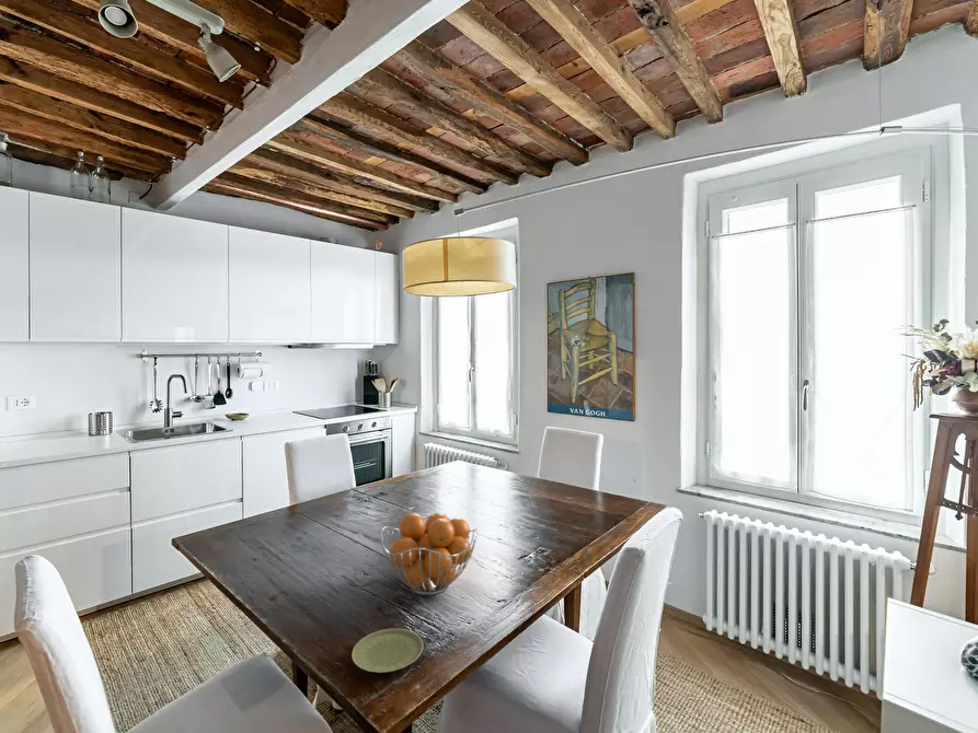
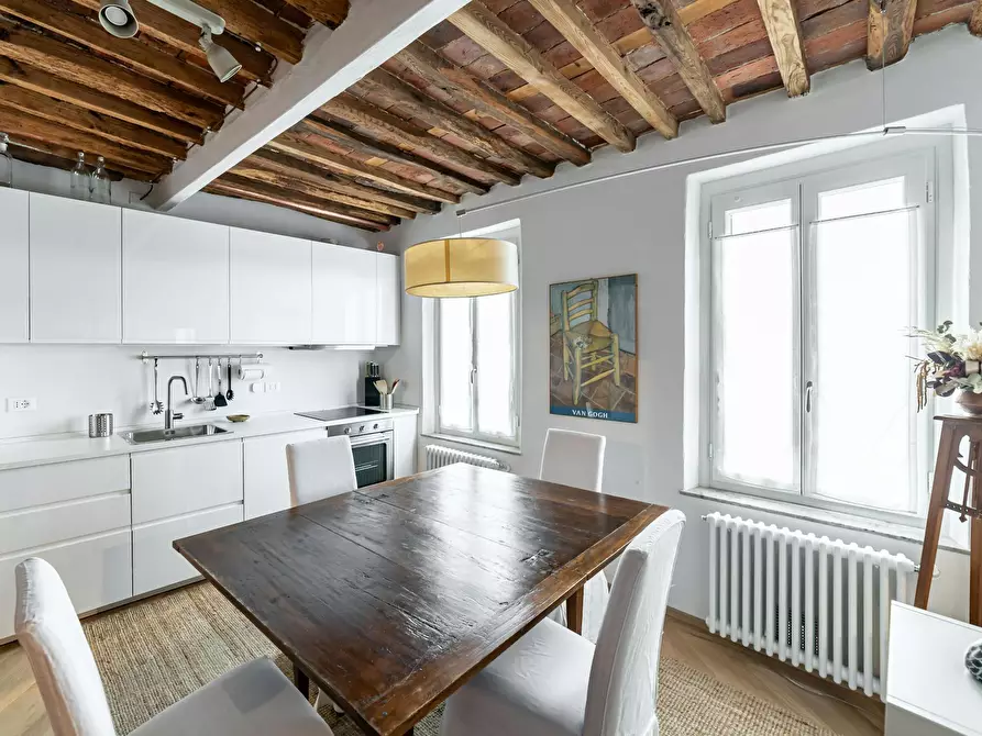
- fruit basket [380,512,479,596]
- plate [350,628,425,674]
